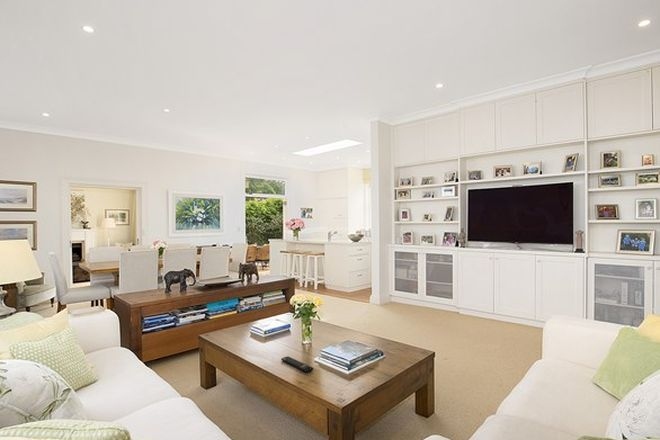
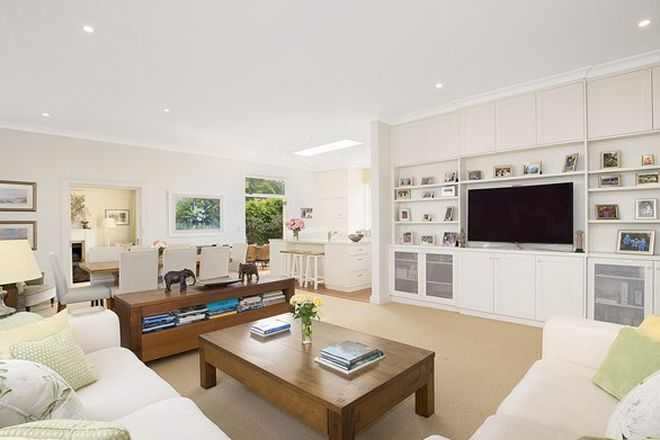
- remote control [280,356,314,373]
